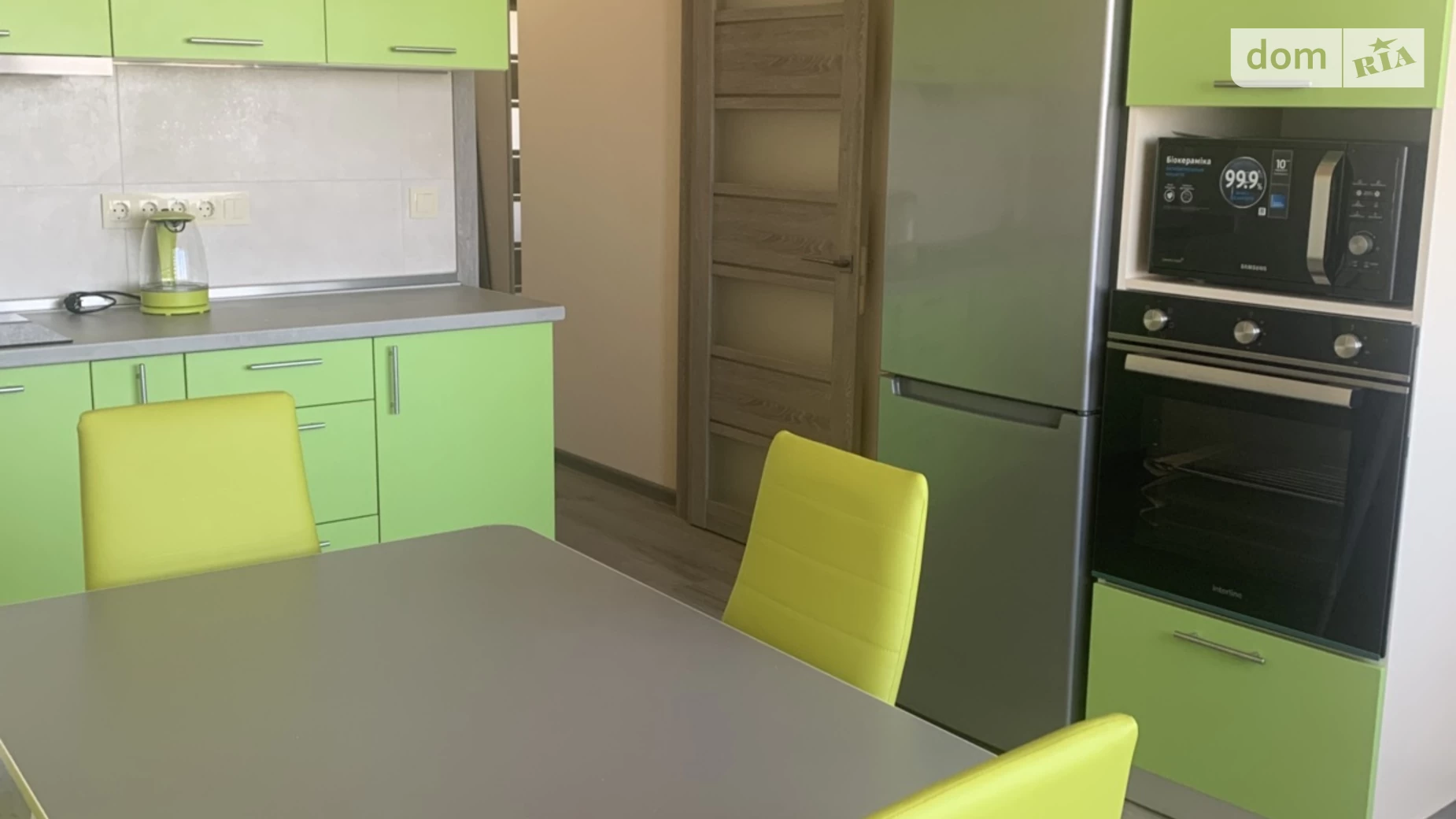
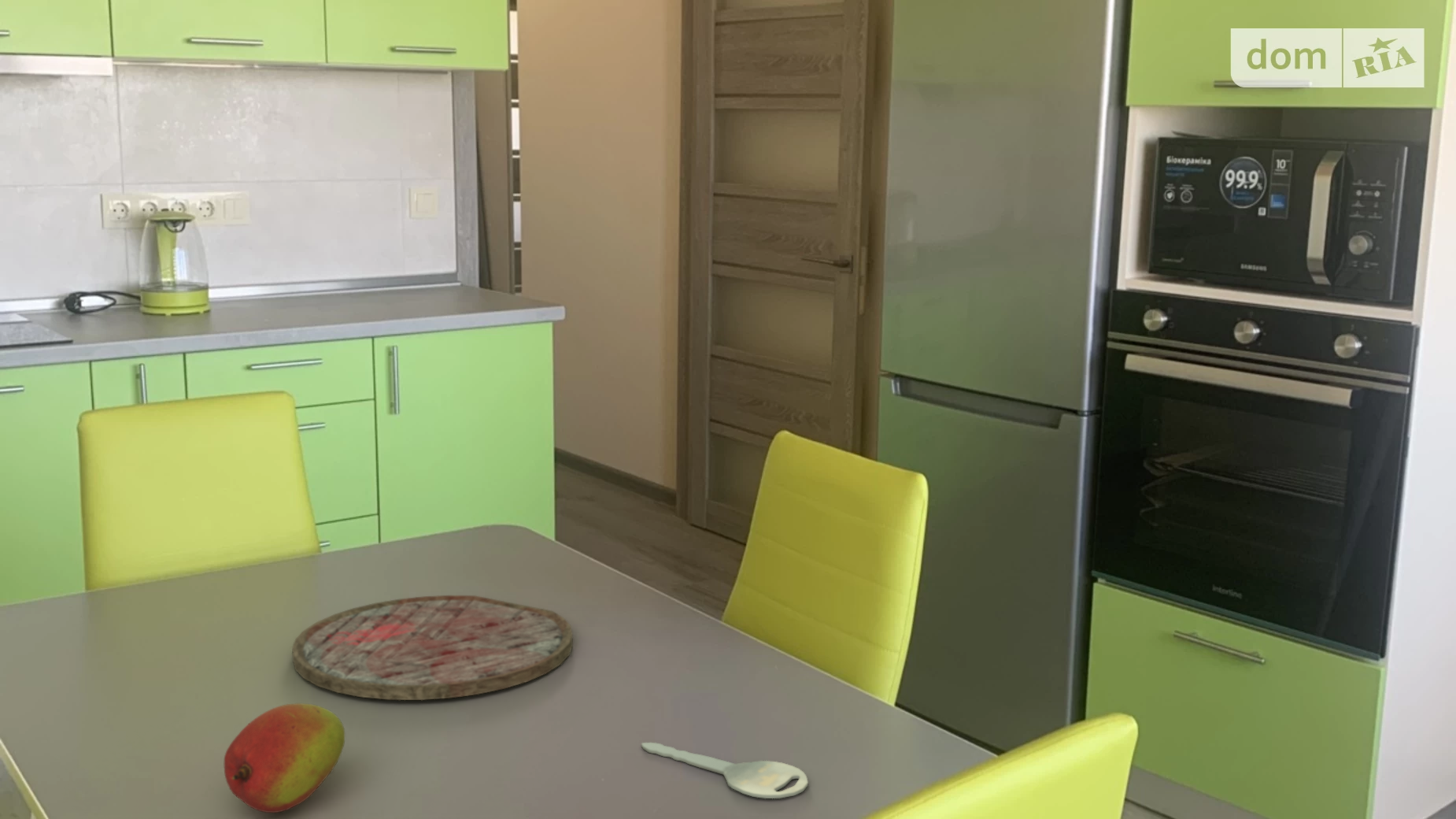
+ cutting board [291,595,574,701]
+ fruit [224,702,346,813]
+ key [641,742,809,799]
